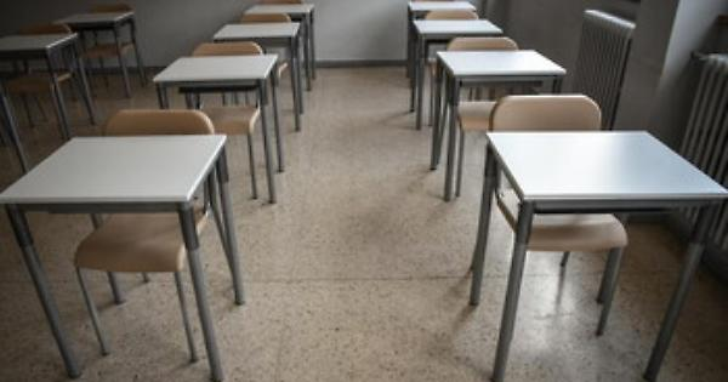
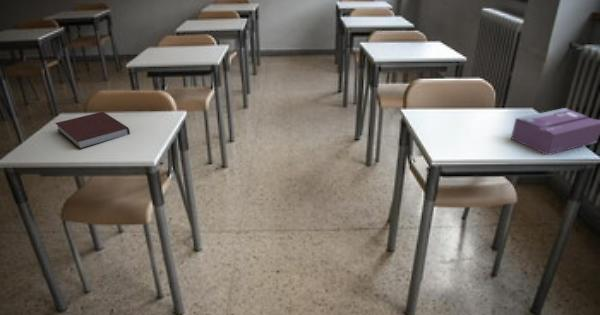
+ notebook [54,111,131,150]
+ tissue box [510,107,600,156]
